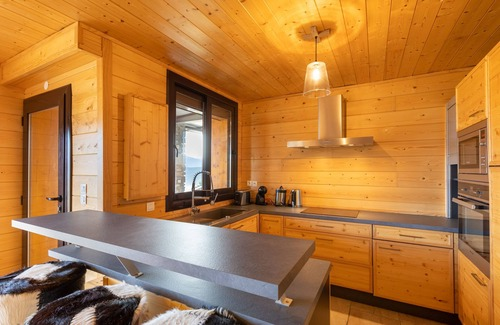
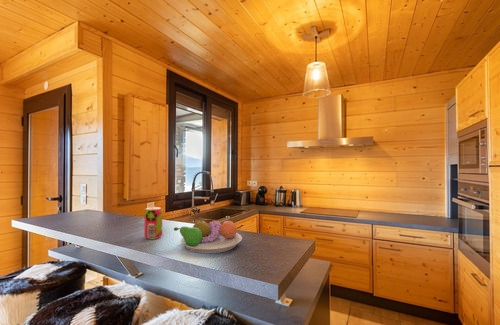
+ beverage can [143,206,163,240]
+ fruit bowl [173,216,243,255]
